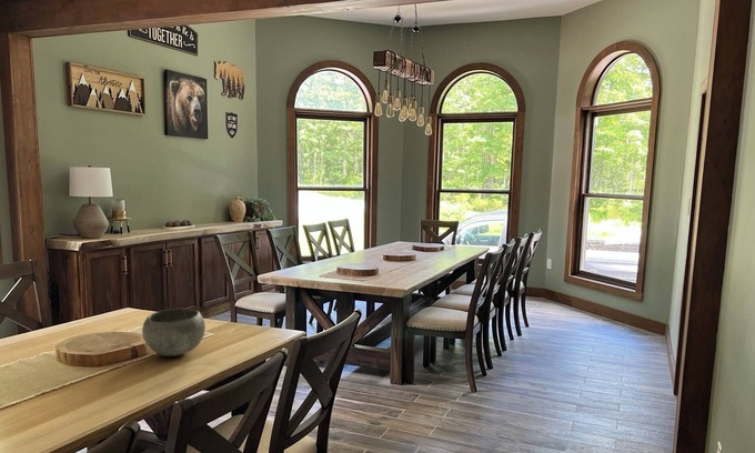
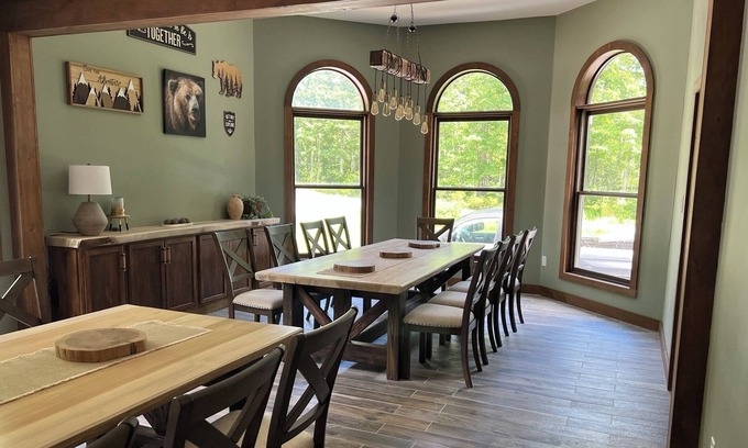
- bowl [141,308,207,358]
